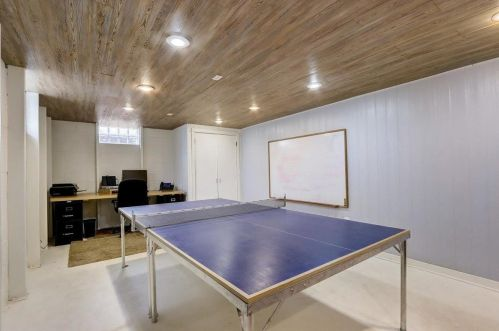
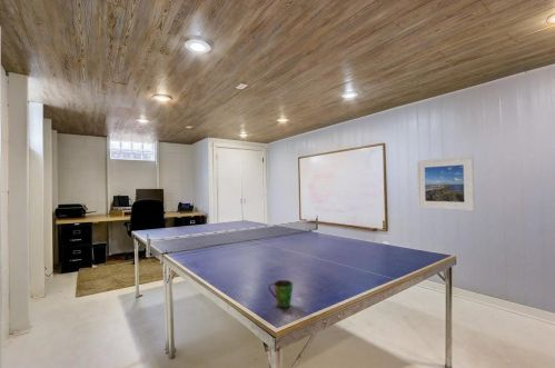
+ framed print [416,155,476,212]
+ cup [267,279,294,309]
